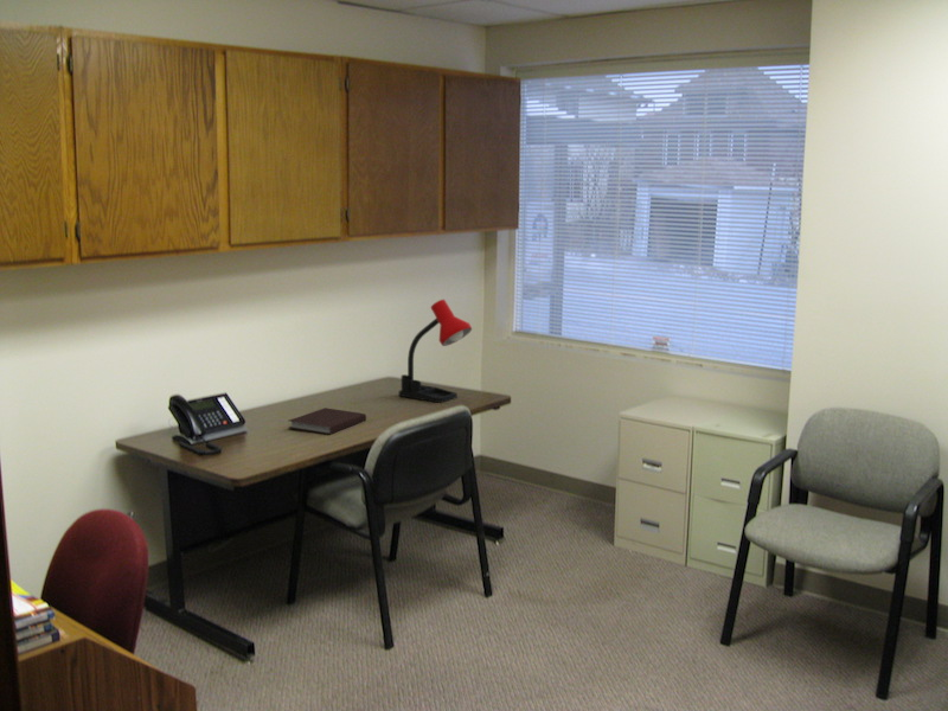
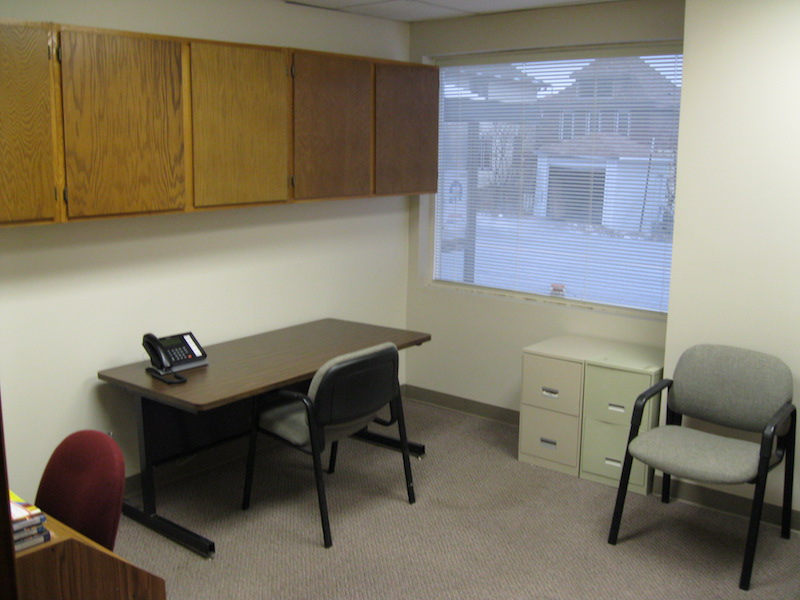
- desk lamp [398,299,473,404]
- notebook [288,406,367,436]
